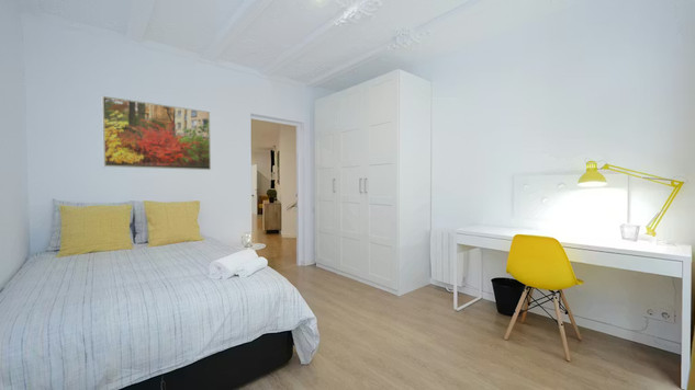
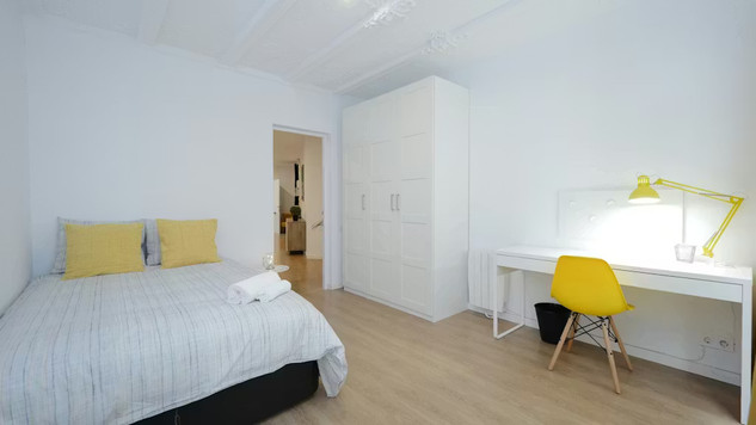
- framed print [101,95,212,171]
